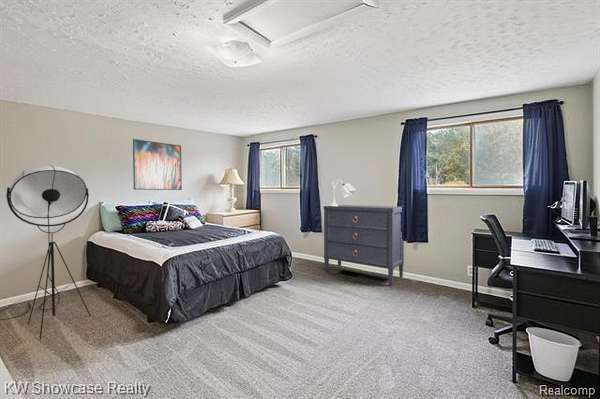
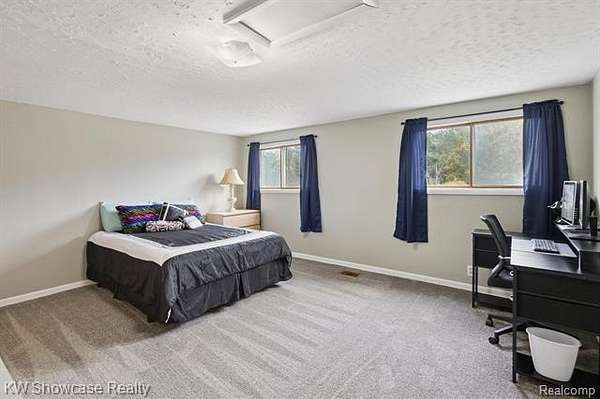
- floor lamp [0,164,92,342]
- table lamp [326,178,356,206]
- dresser [322,204,405,286]
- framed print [132,138,183,191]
